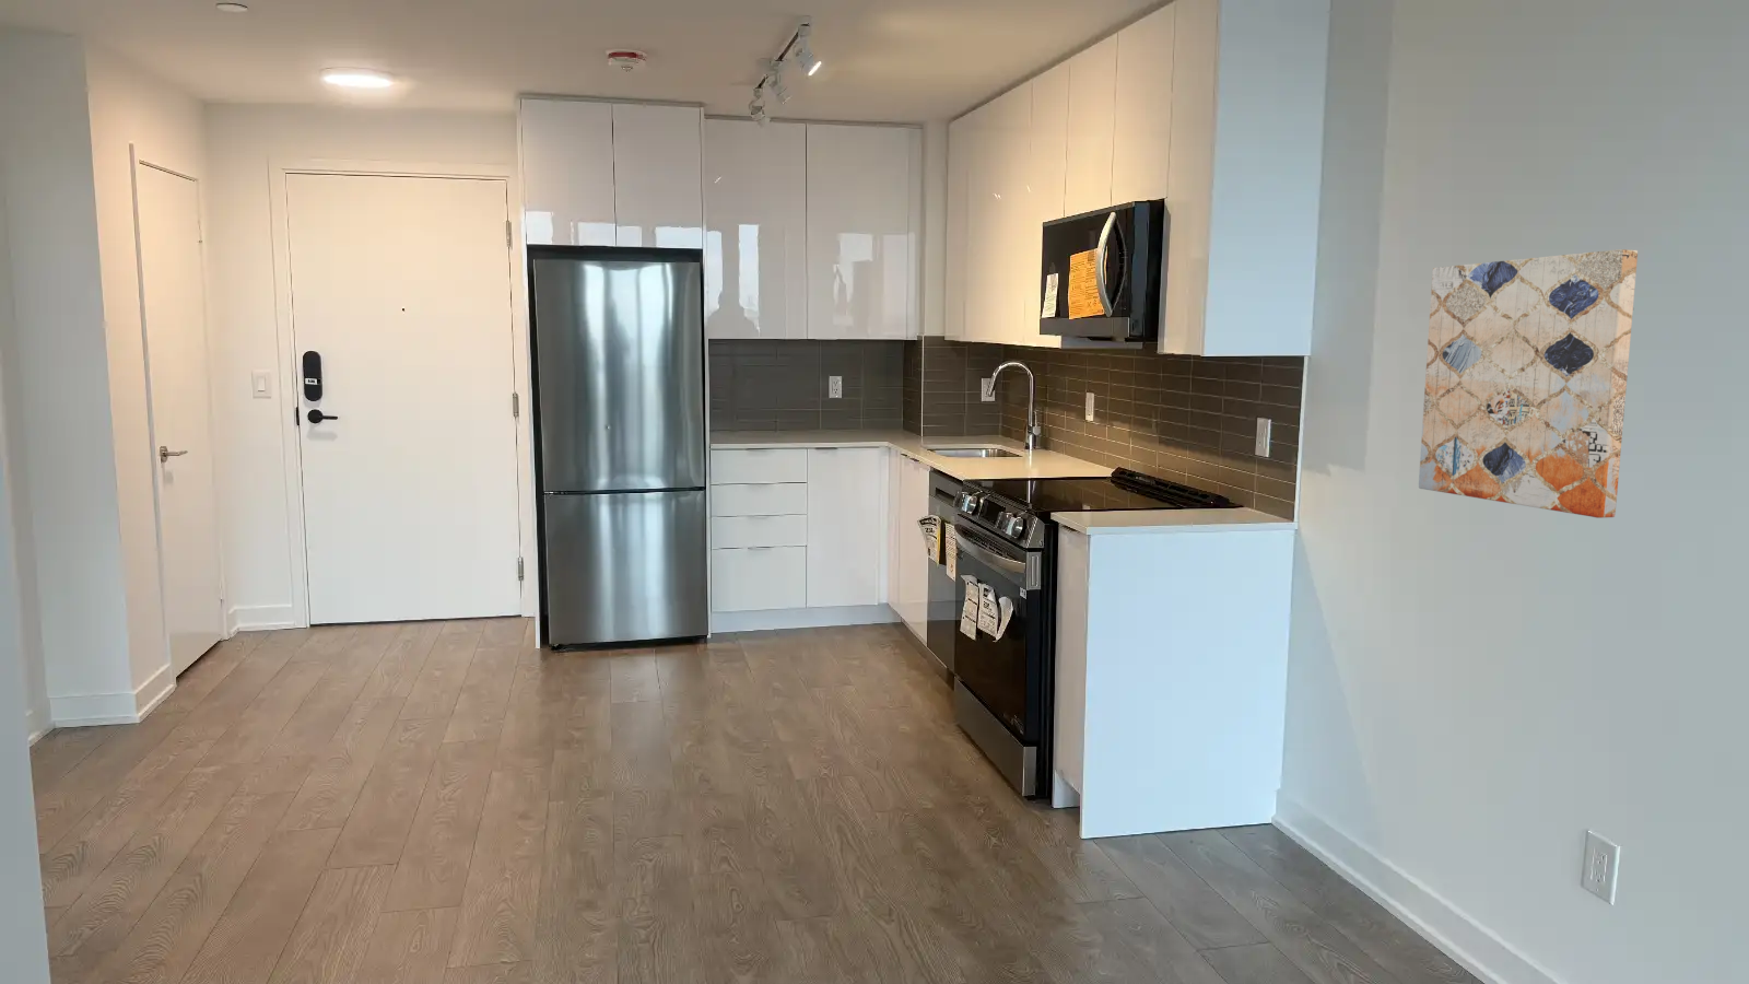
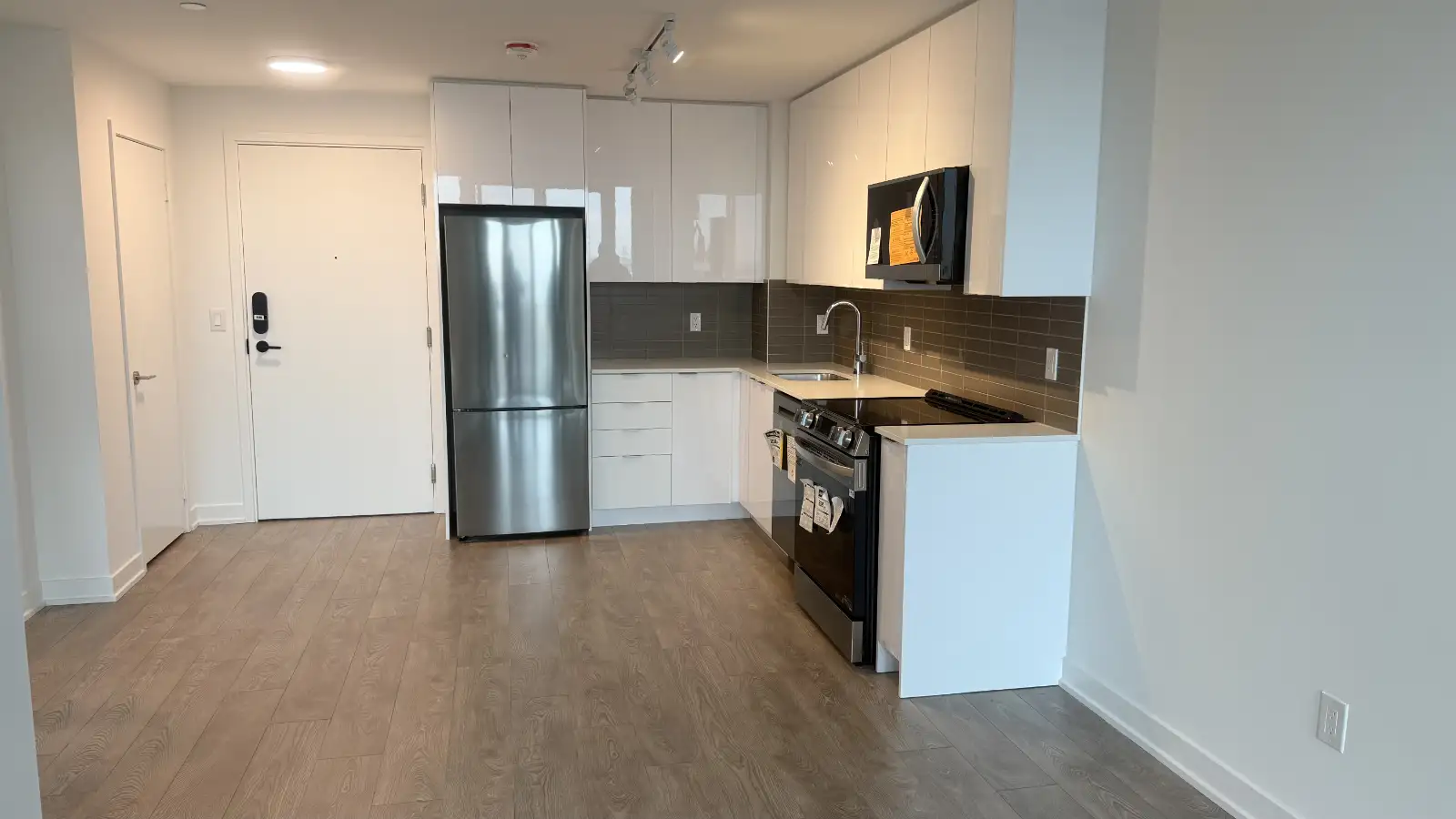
- wall art [1417,249,1638,519]
